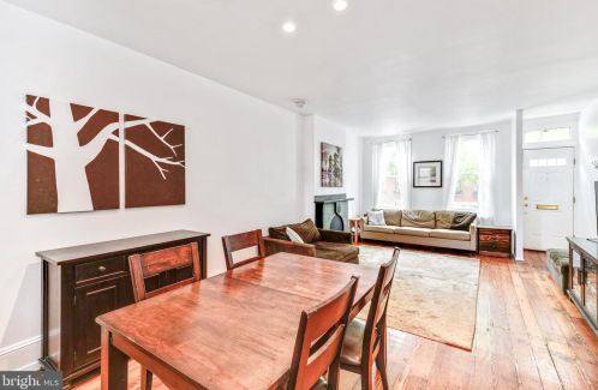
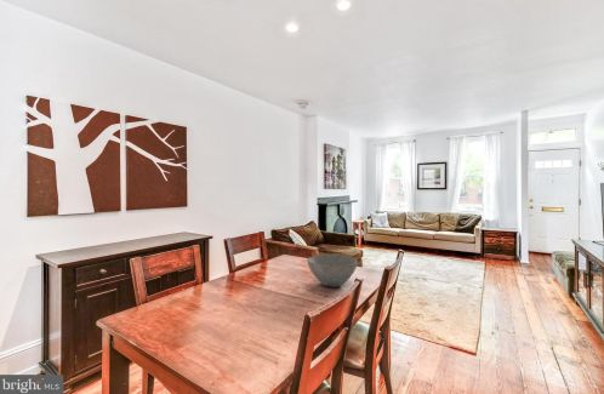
+ bowl [306,253,359,289]
